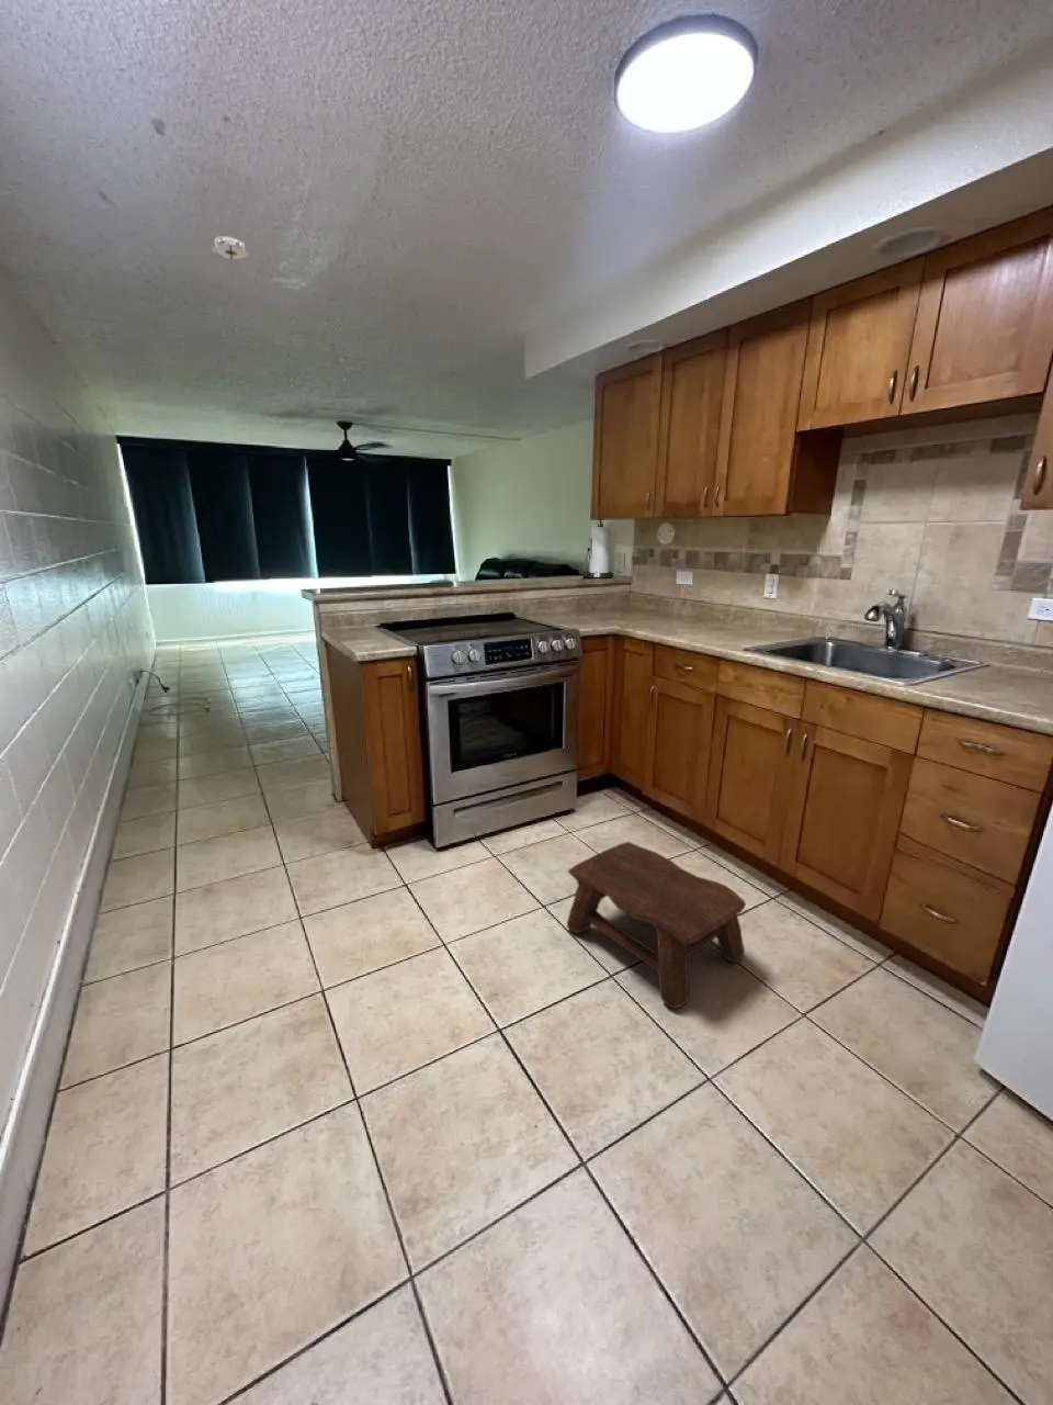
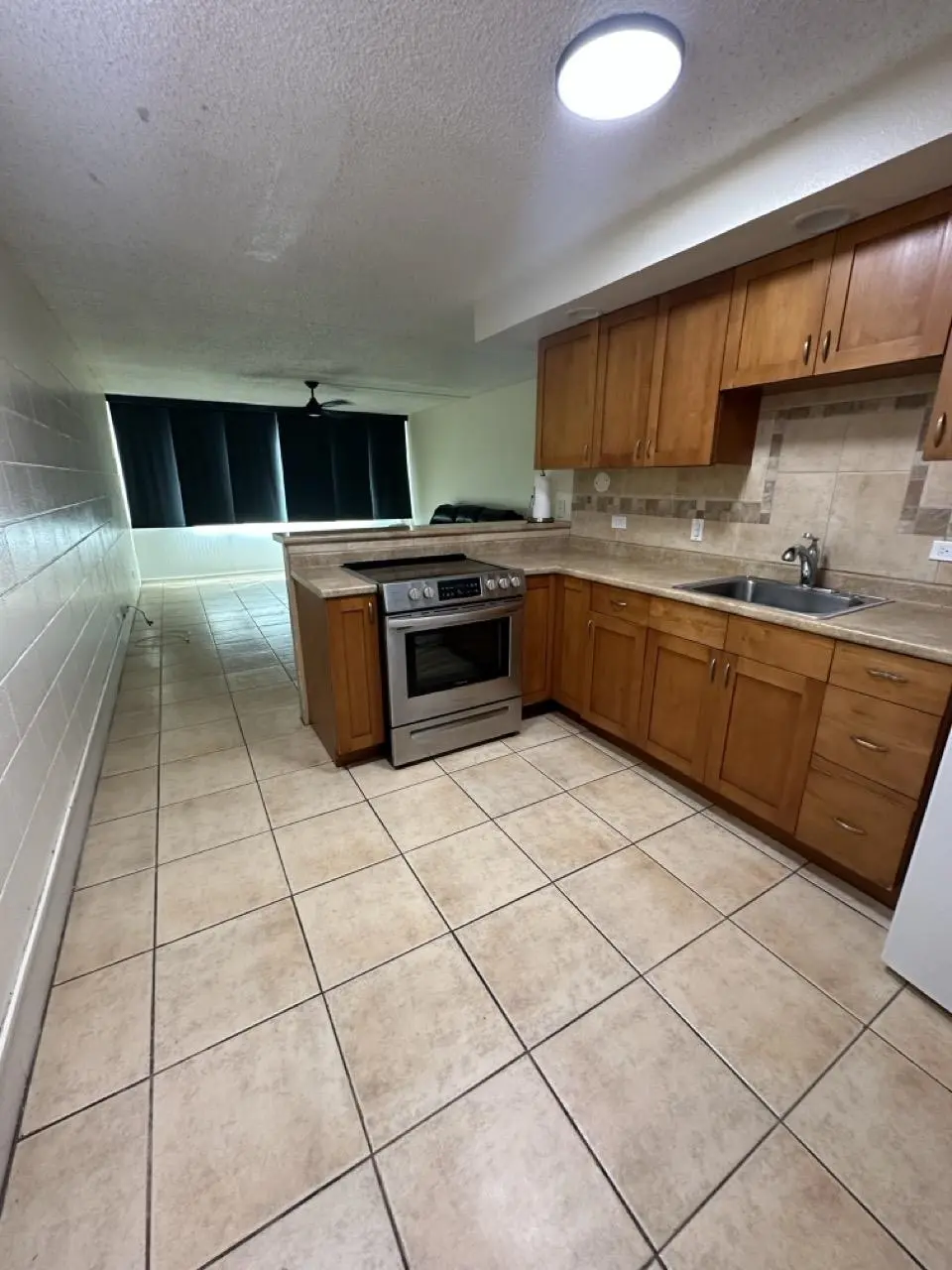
- smoke detector [210,235,250,260]
- stool [566,841,747,1010]
